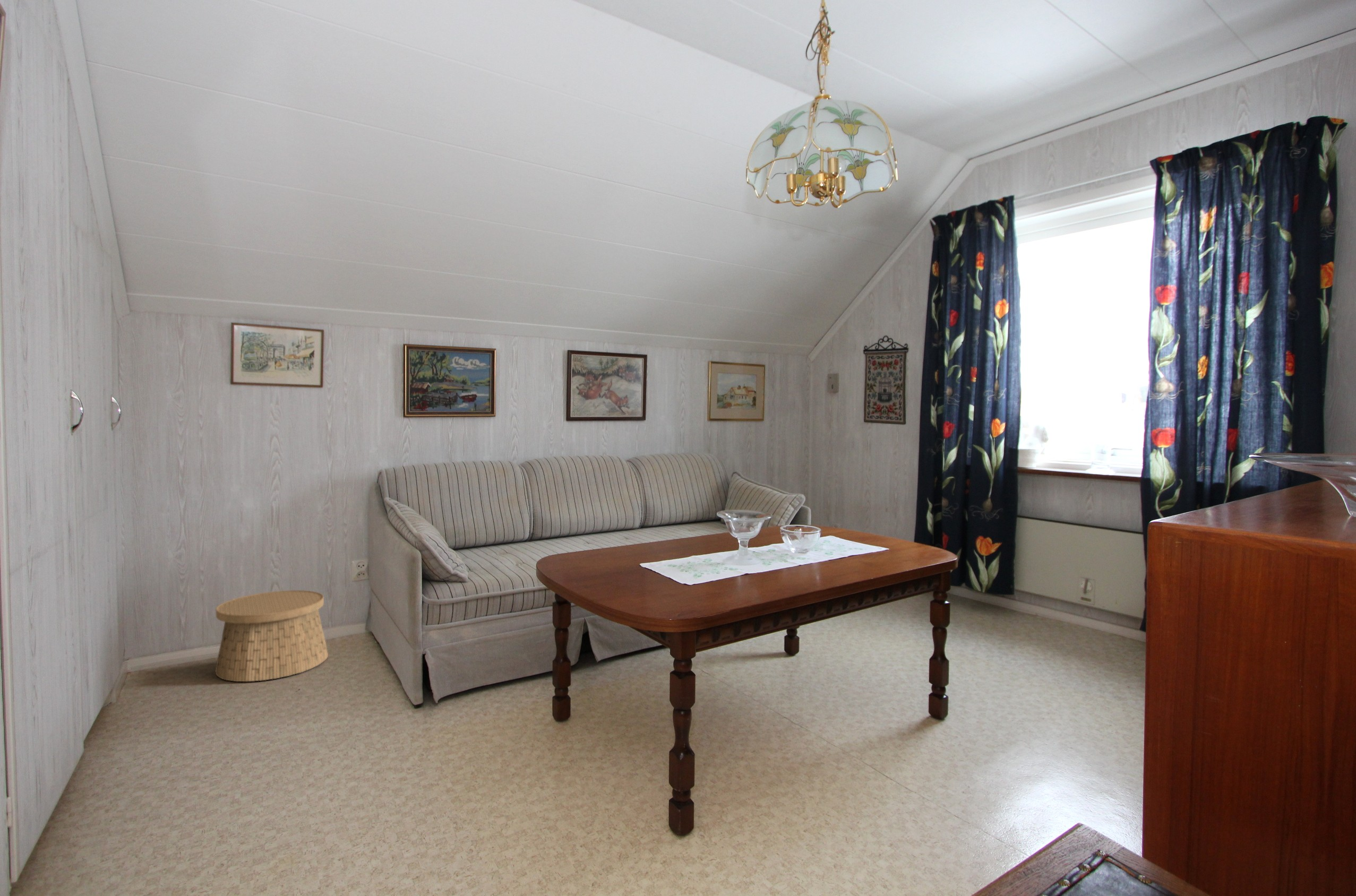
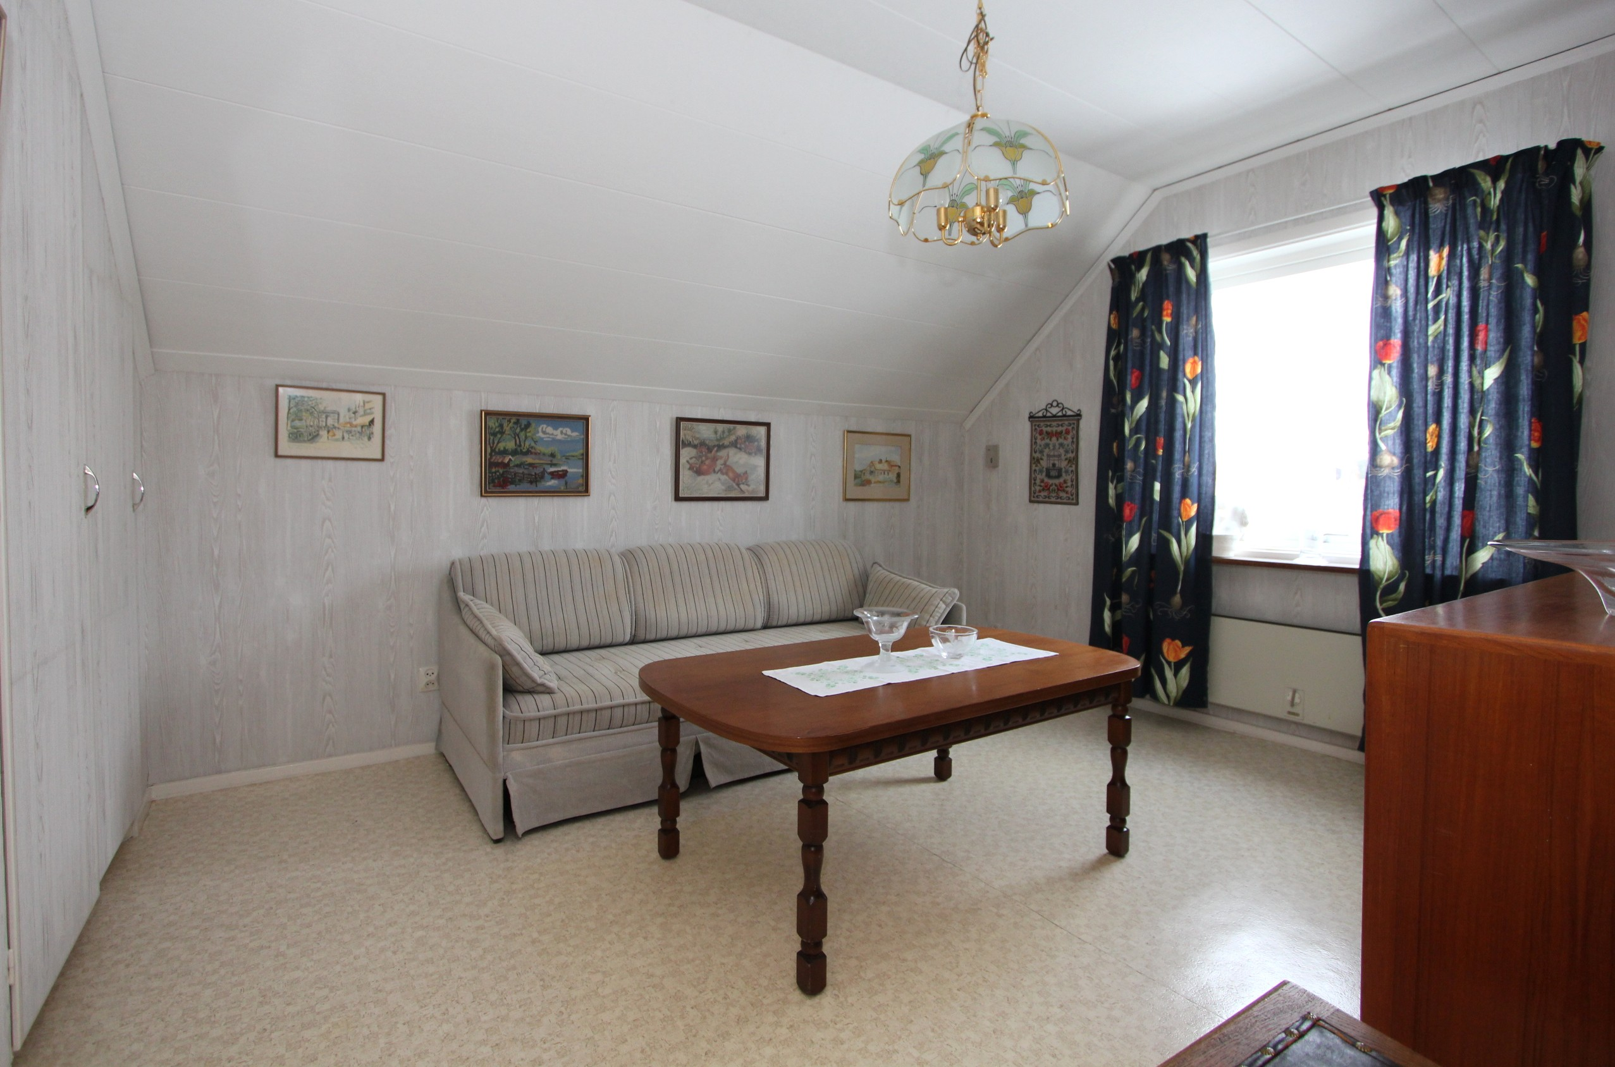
- basket [214,590,329,682]
